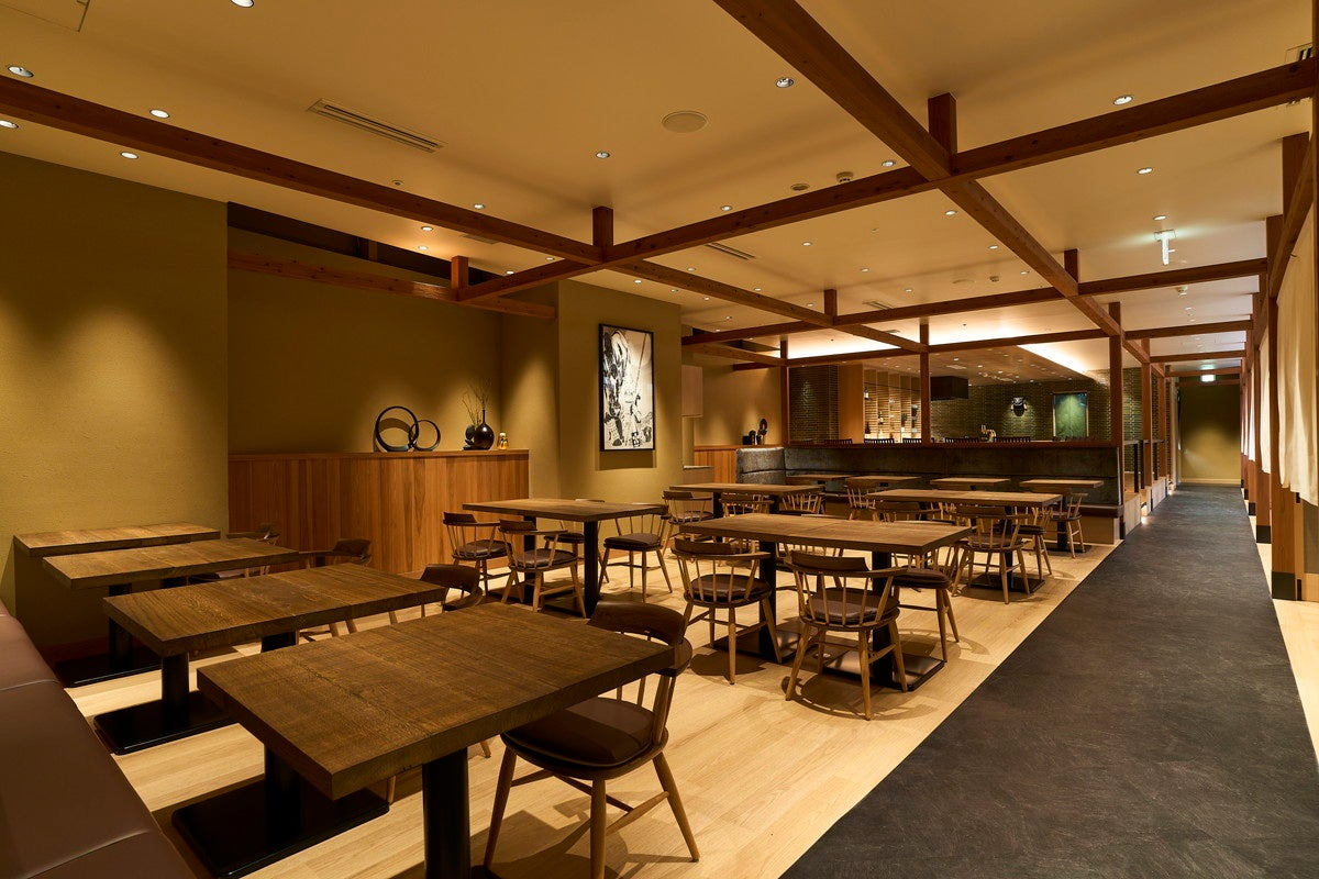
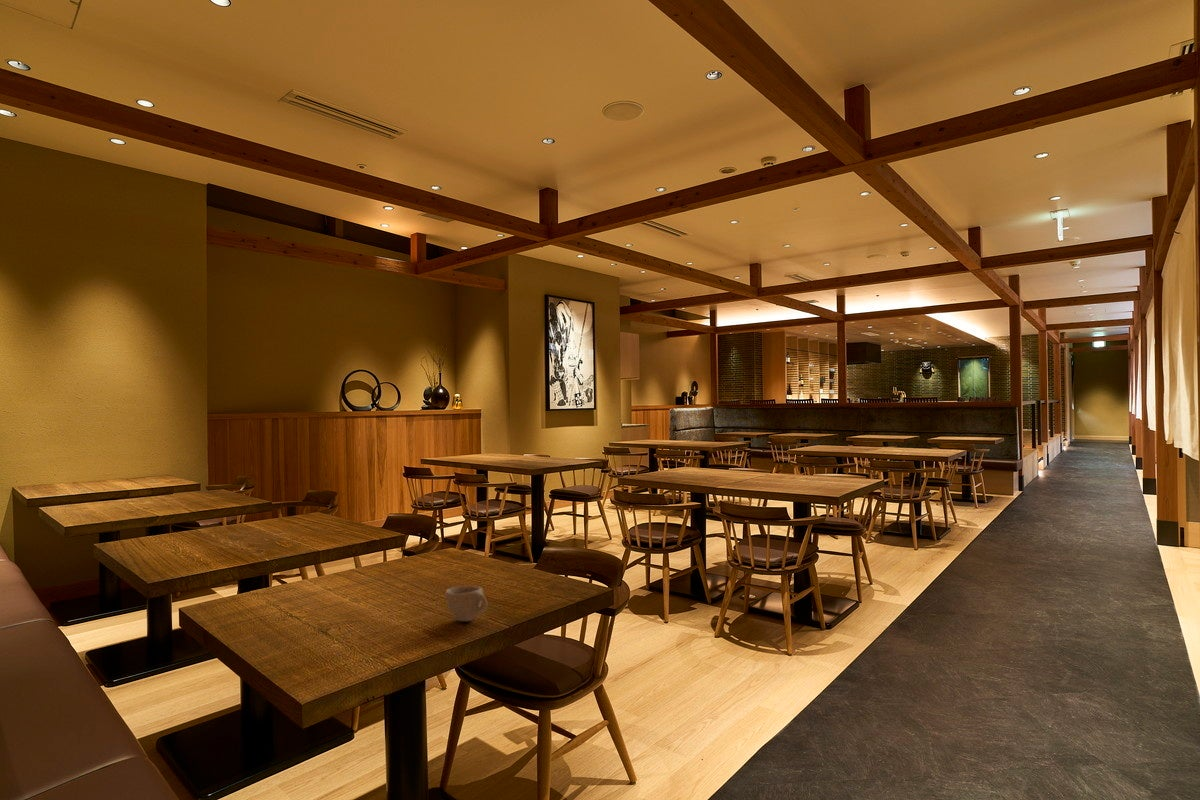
+ cup [444,585,488,622]
